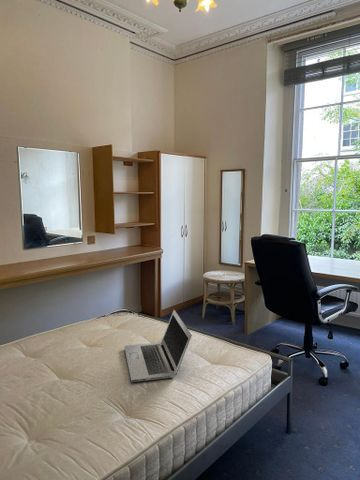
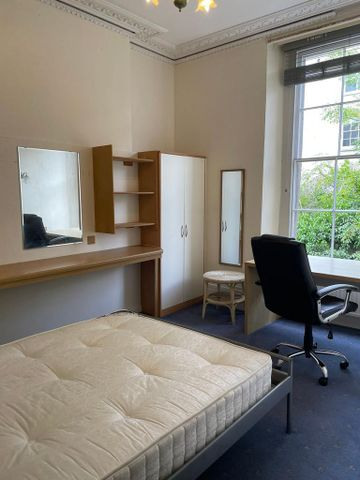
- laptop [124,309,193,383]
